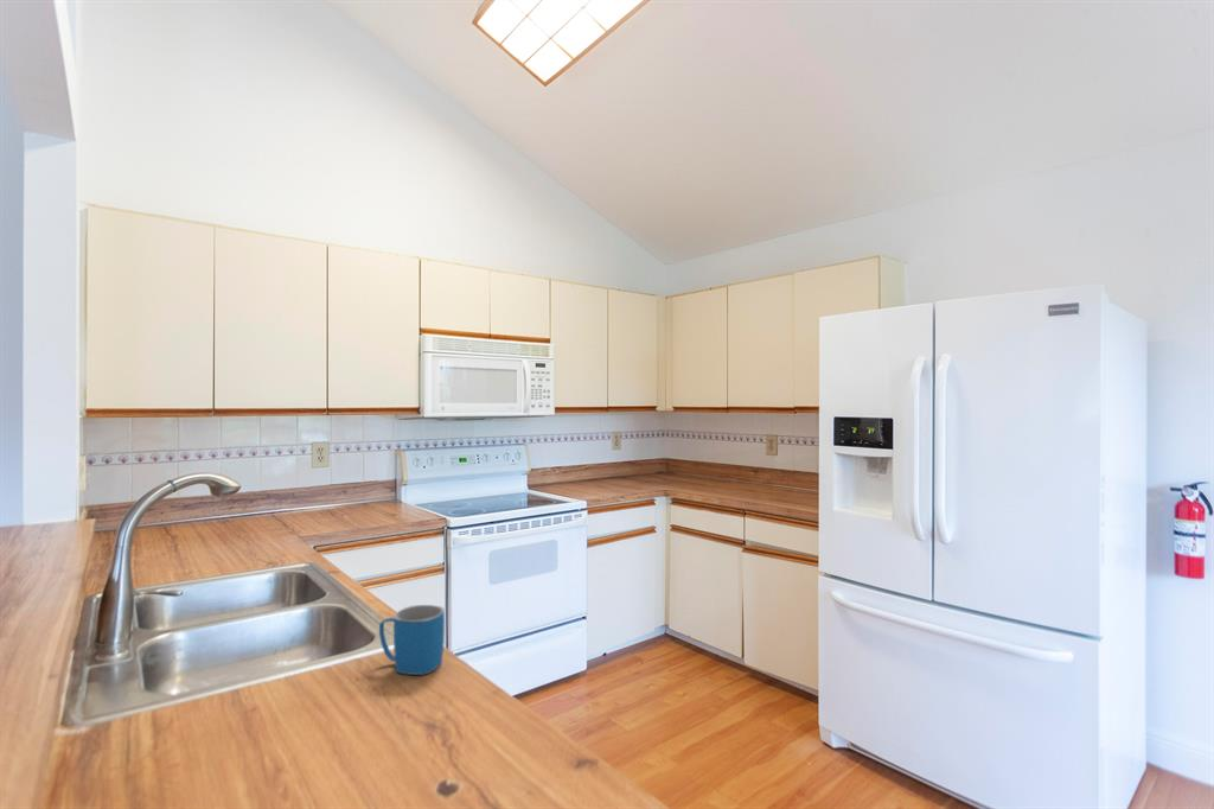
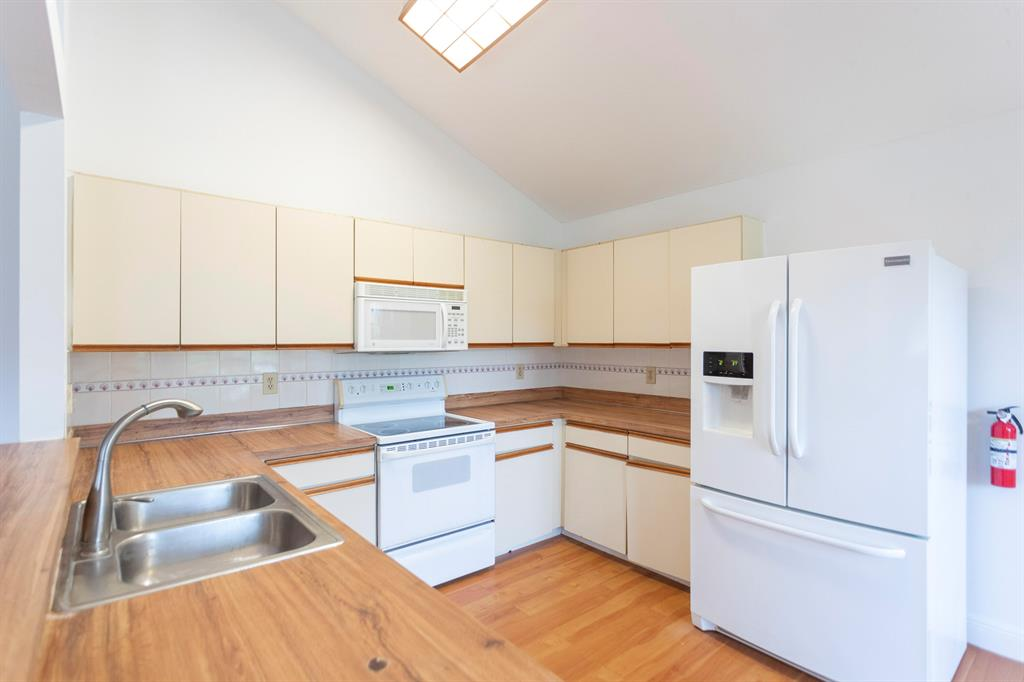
- mug [378,604,446,676]
